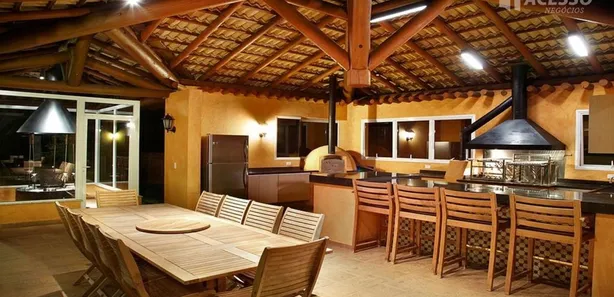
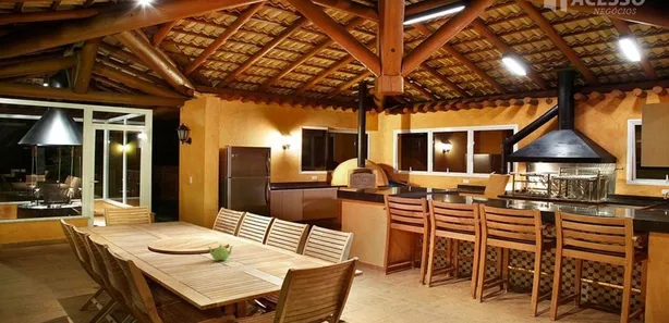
+ teapot [208,243,234,262]
